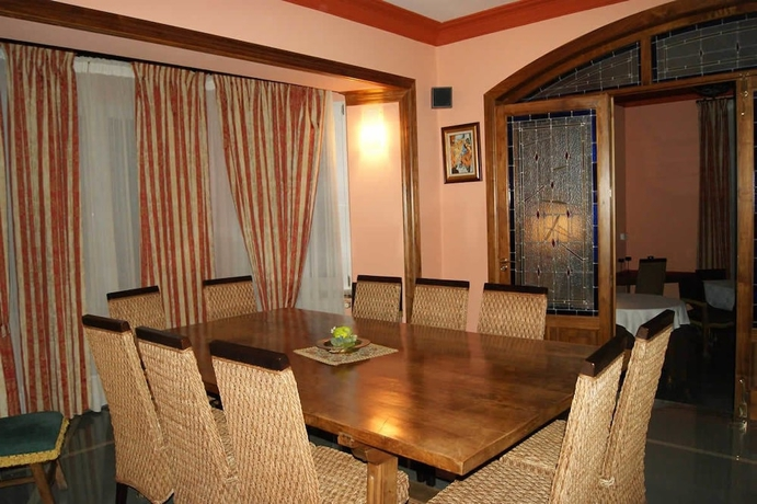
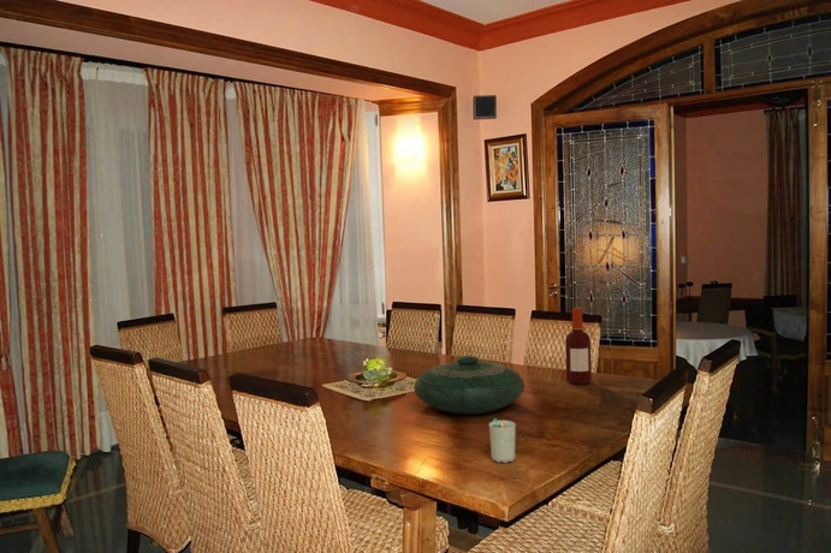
+ decorative bowl [412,355,526,416]
+ bottle [564,307,593,386]
+ cup [488,417,517,464]
